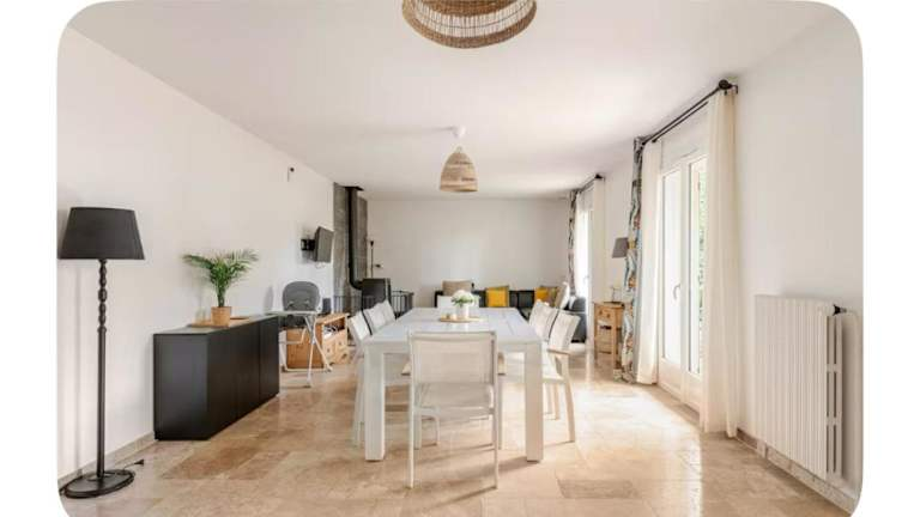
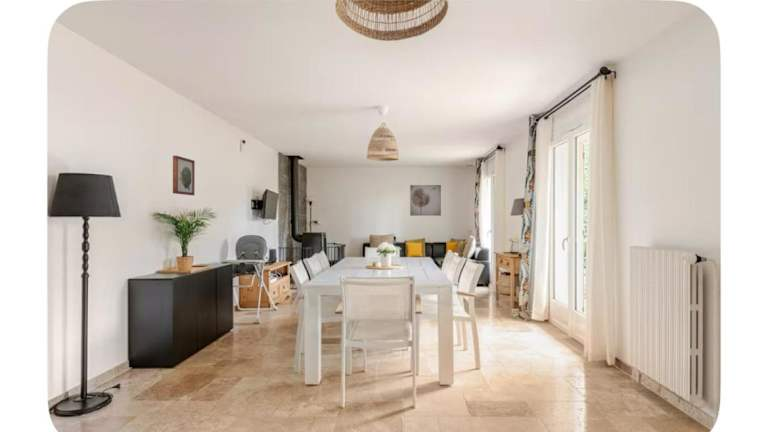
+ wall art [409,184,442,217]
+ wall art [172,155,196,196]
